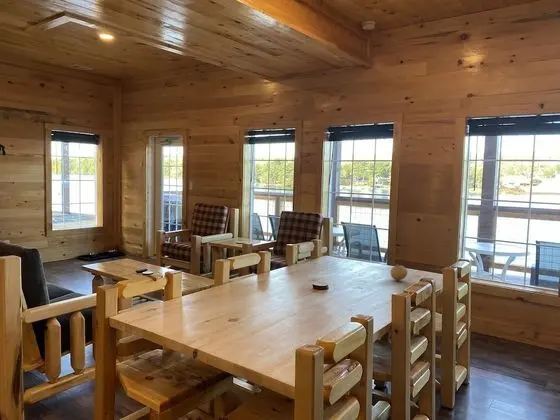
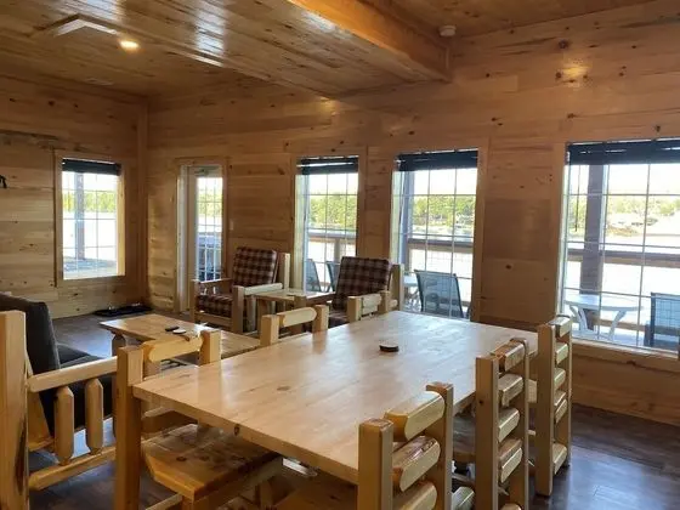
- fruit [389,262,409,281]
